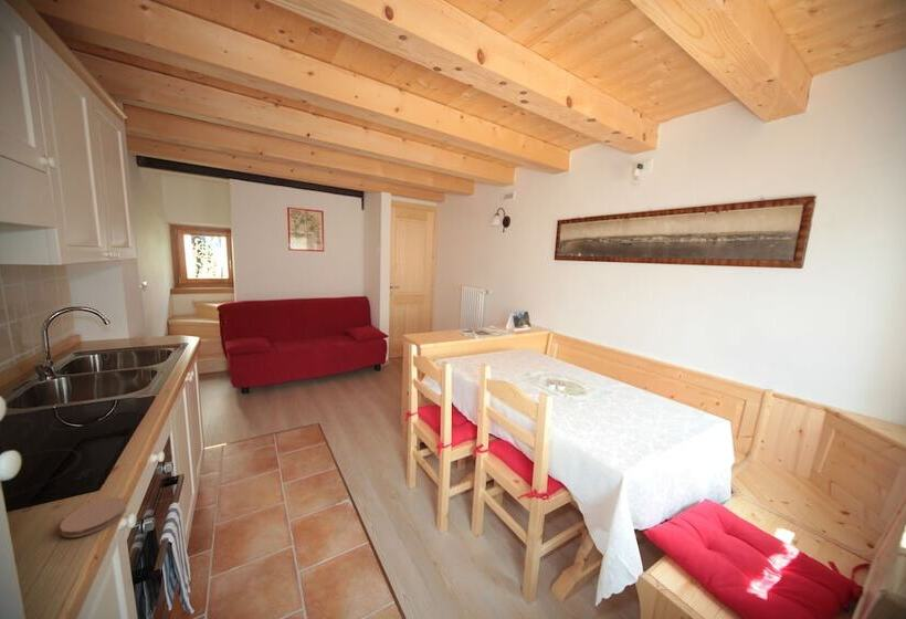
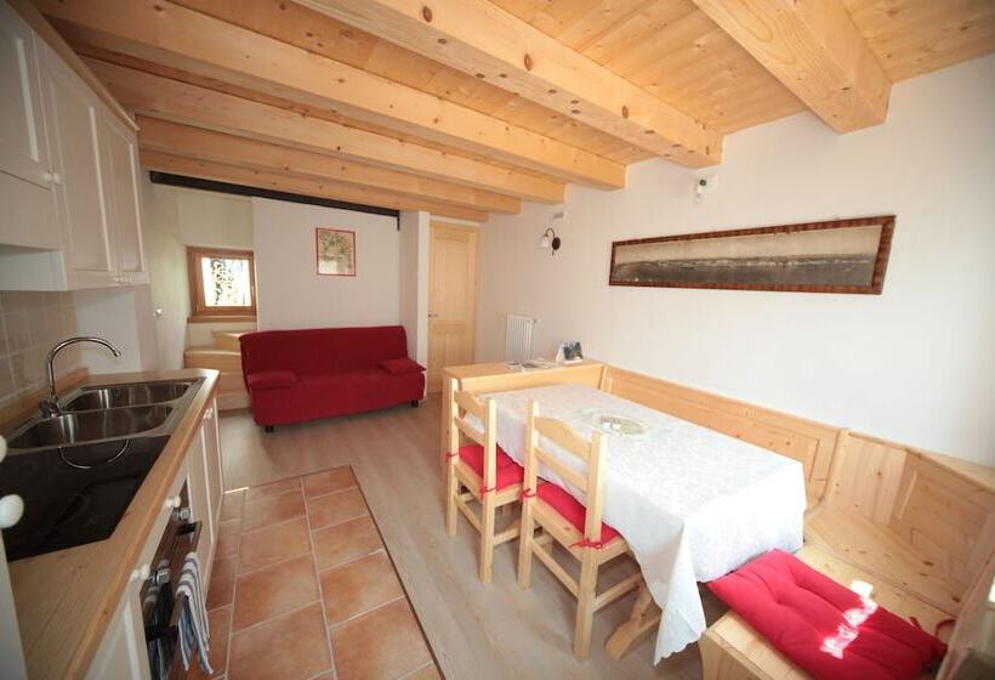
- coaster [59,496,127,538]
